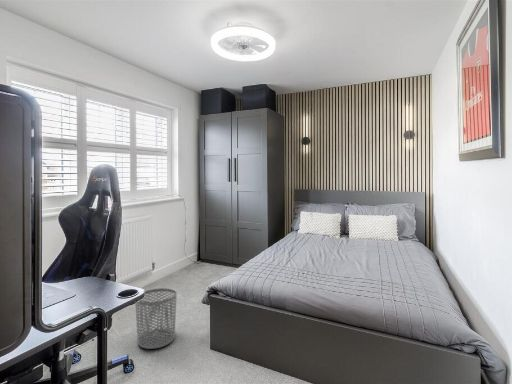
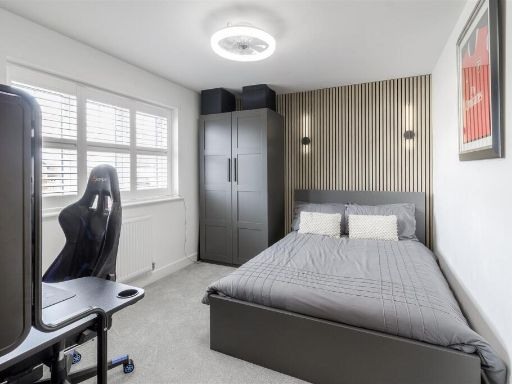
- waste bin [135,287,177,350]
